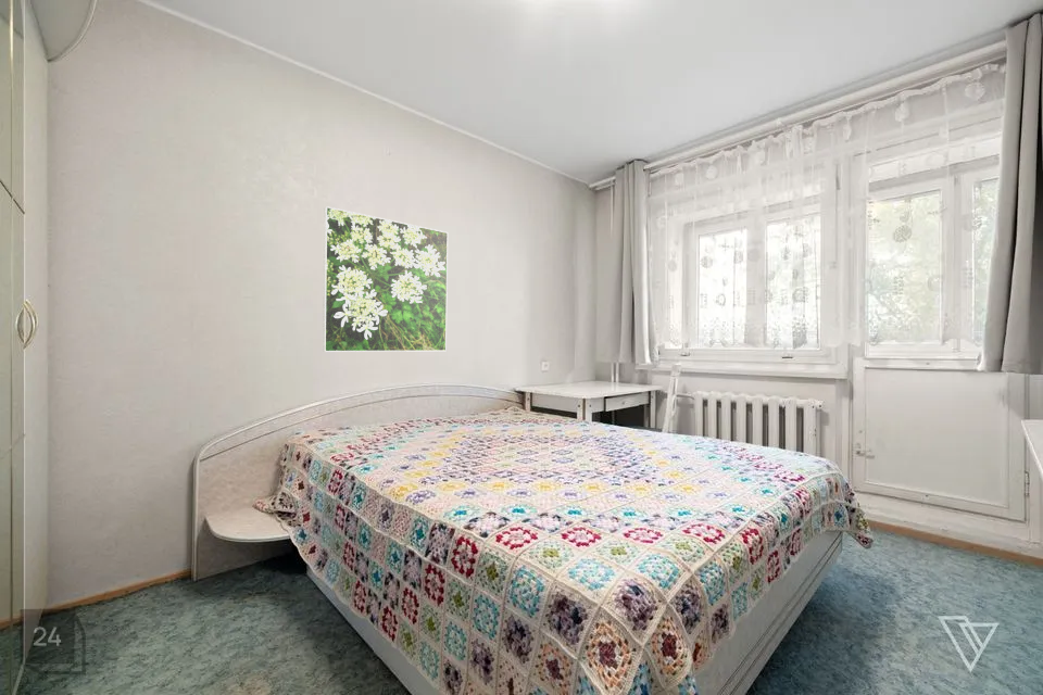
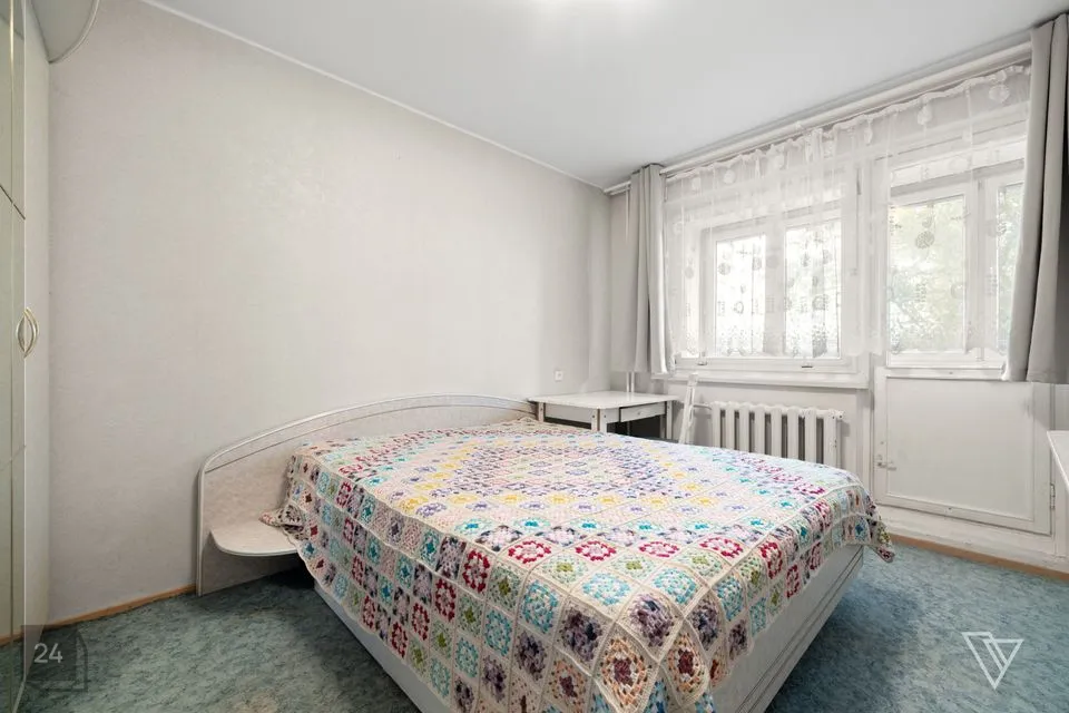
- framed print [322,205,449,353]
